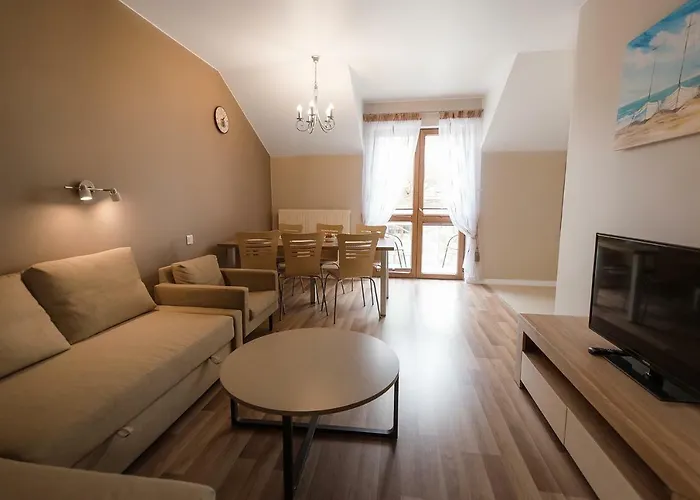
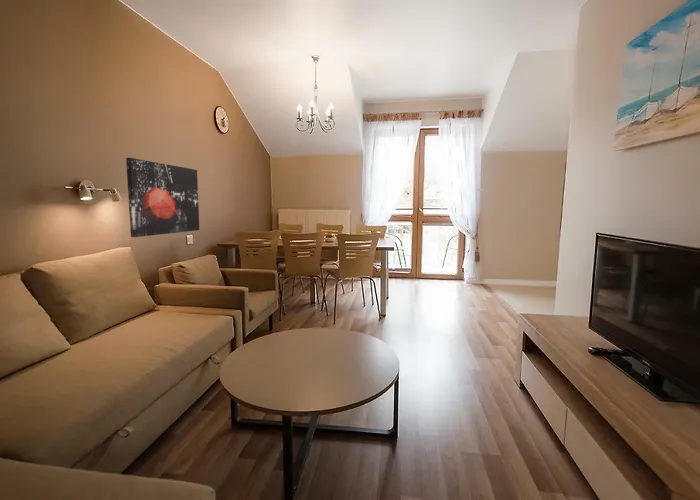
+ wall art [125,157,200,238]
